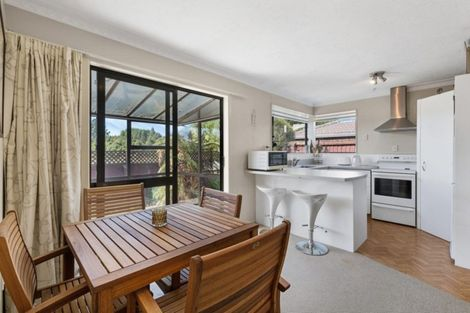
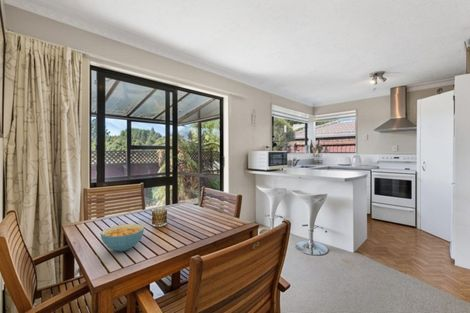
+ cereal bowl [100,223,145,252]
